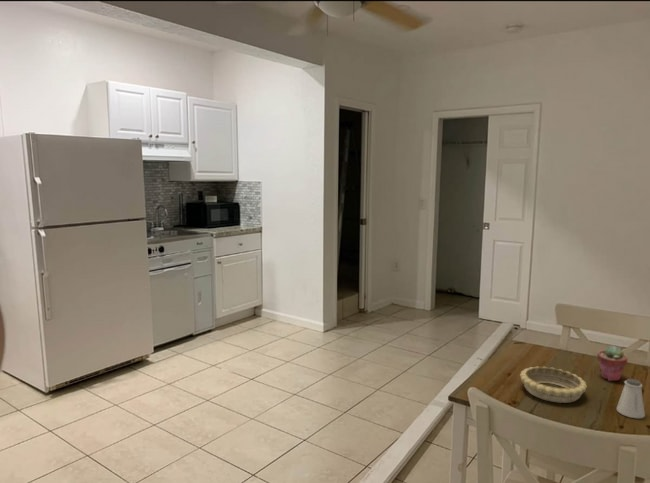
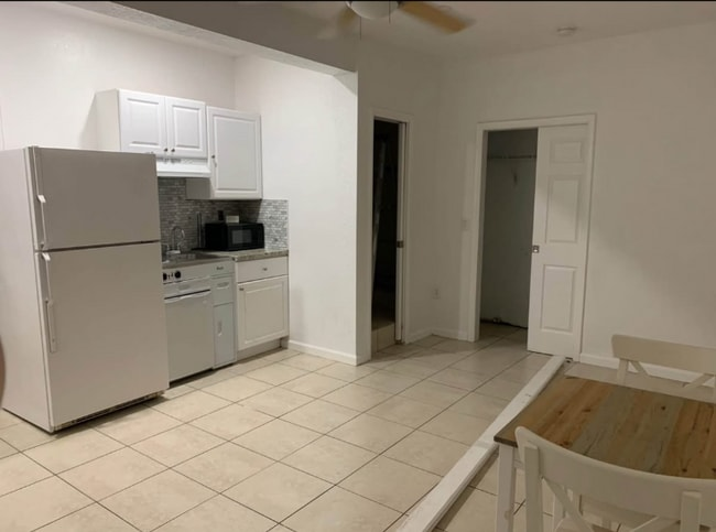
- saltshaker [615,378,646,419]
- potted succulent [596,345,628,382]
- decorative bowl [519,366,588,404]
